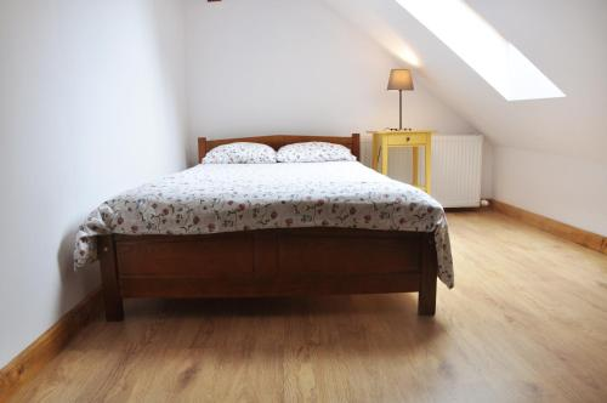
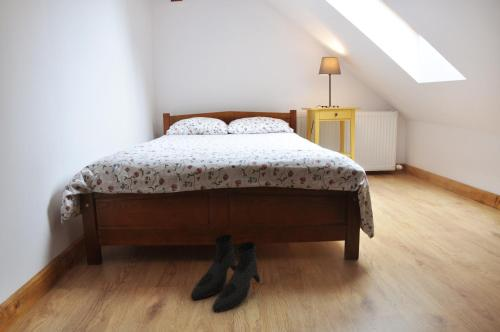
+ boots [190,233,261,314]
